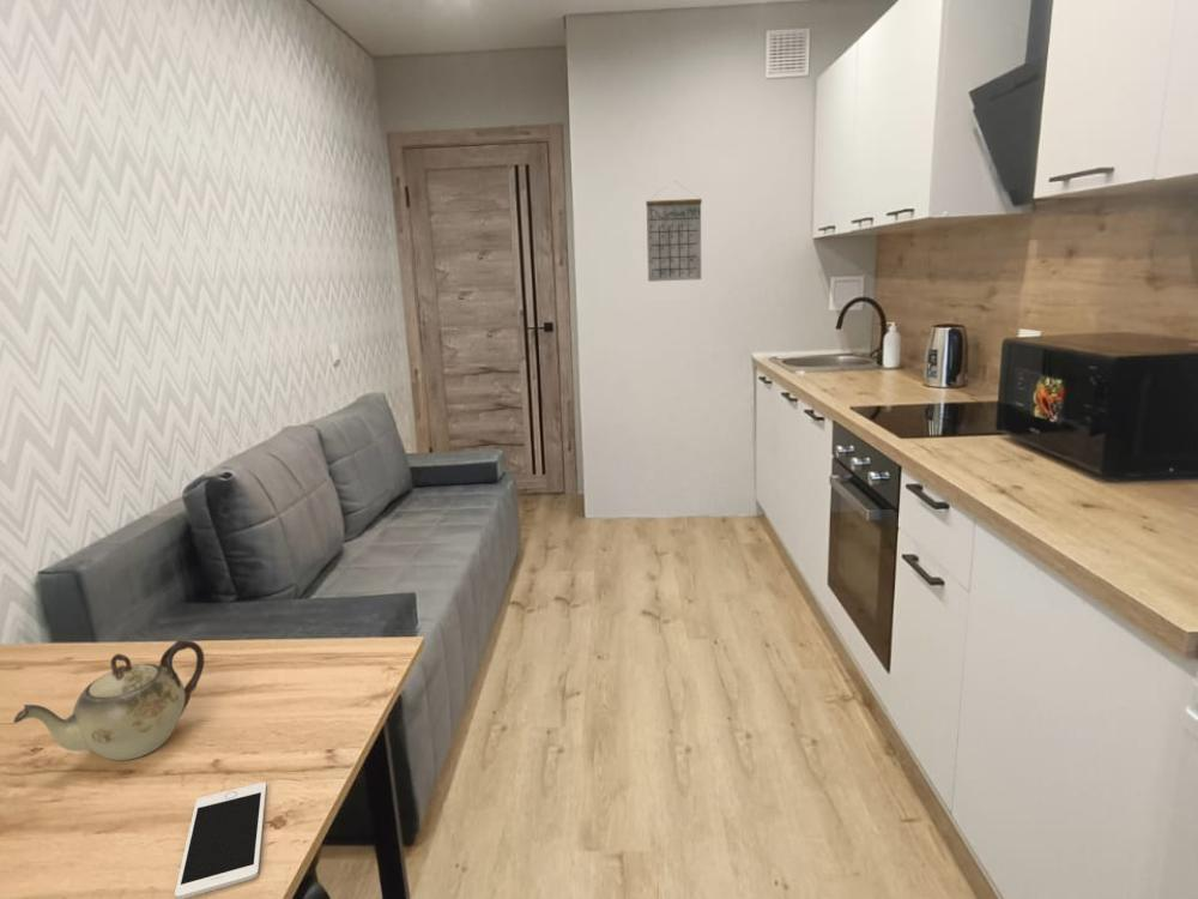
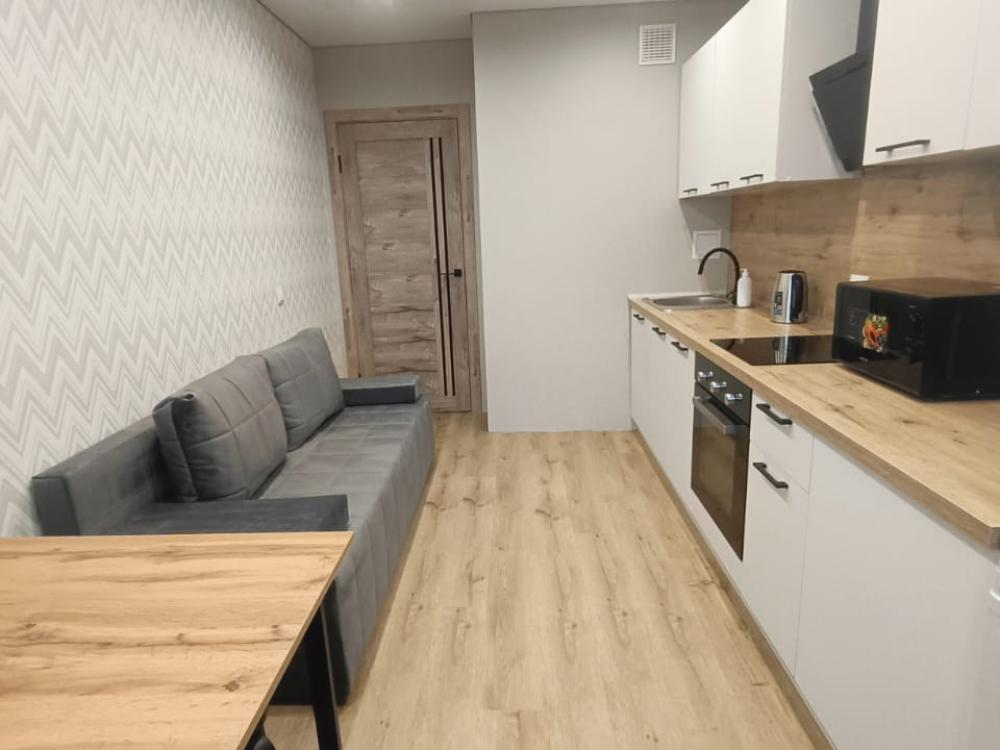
- cell phone [174,782,267,899]
- calendar [645,181,703,283]
- teapot [13,638,205,762]
